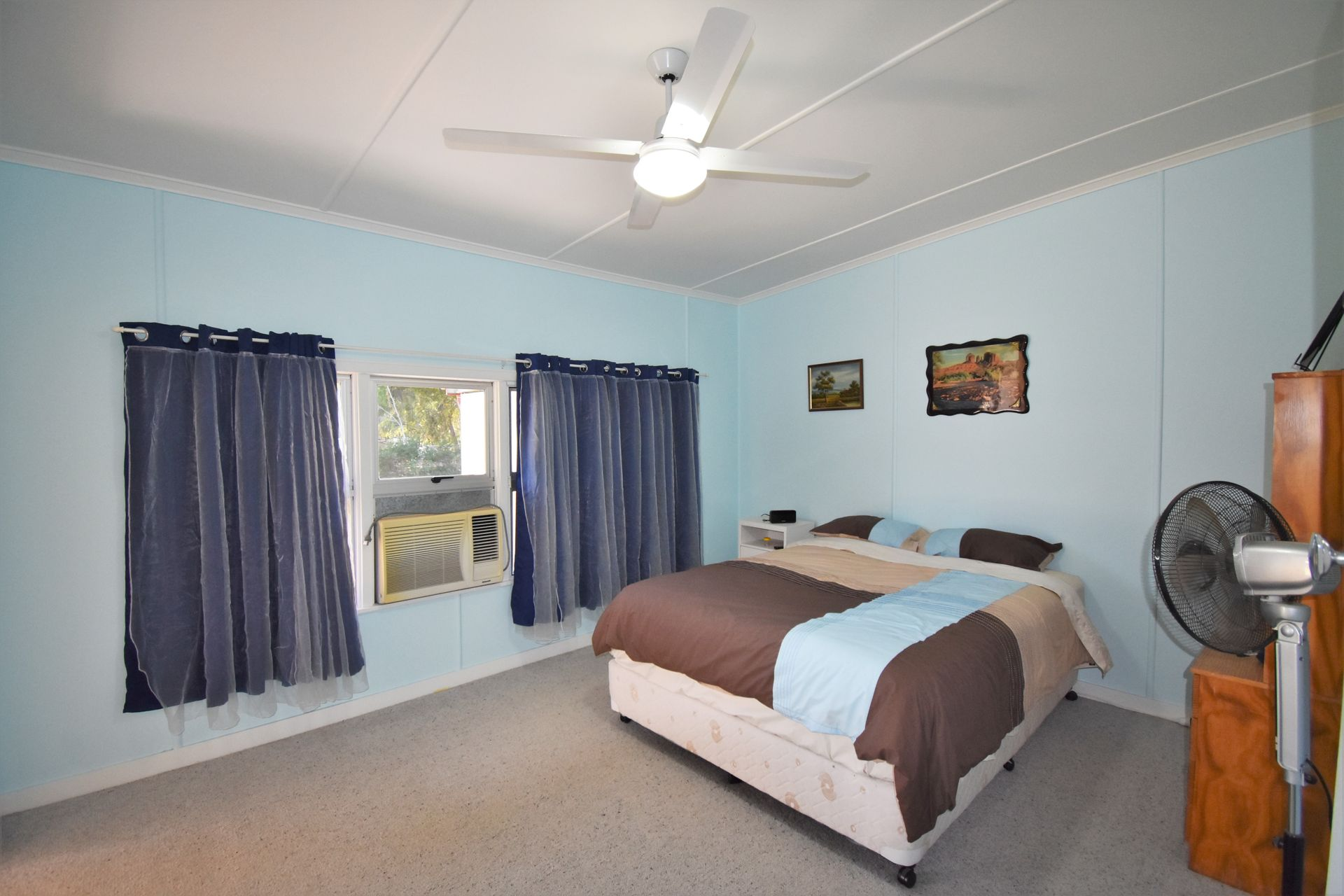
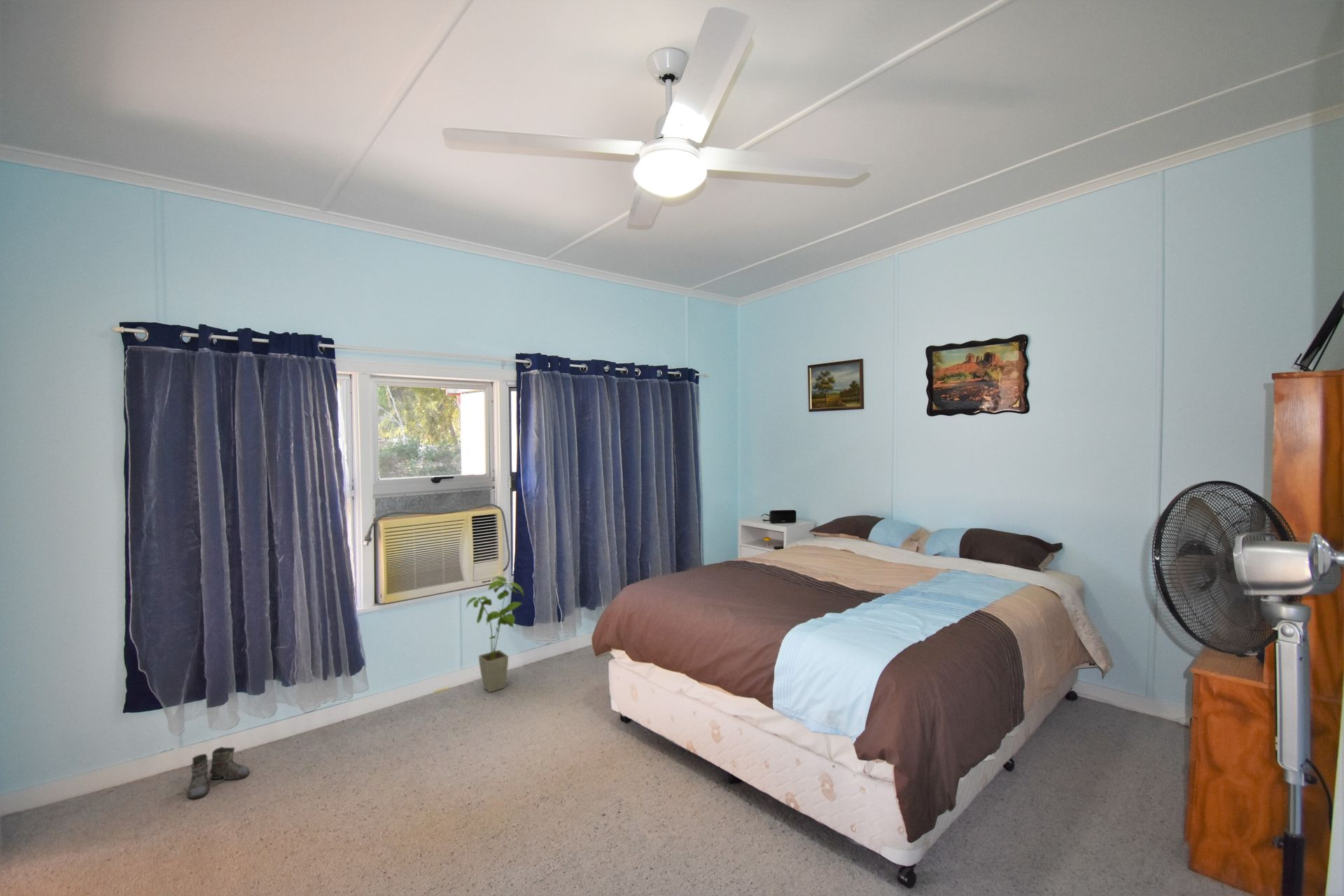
+ house plant [465,576,525,693]
+ boots [176,746,250,799]
